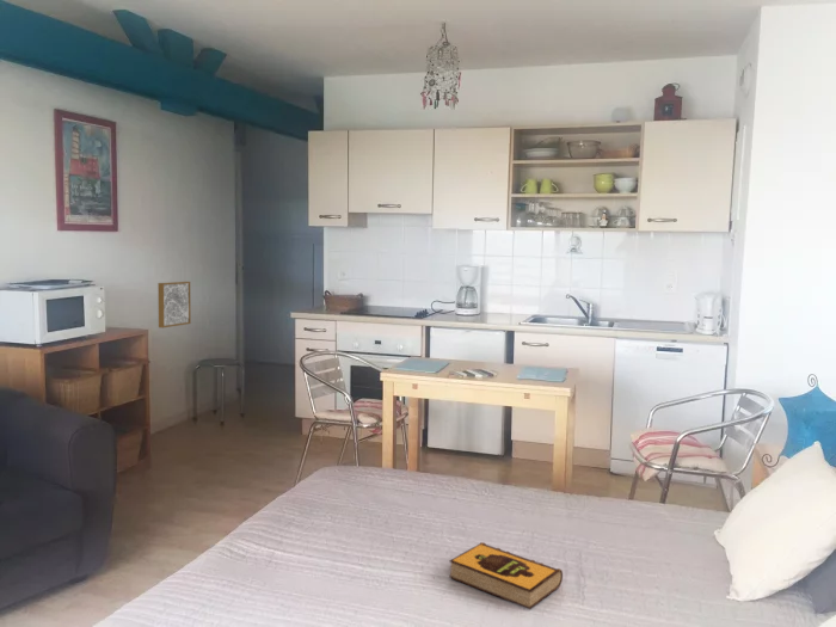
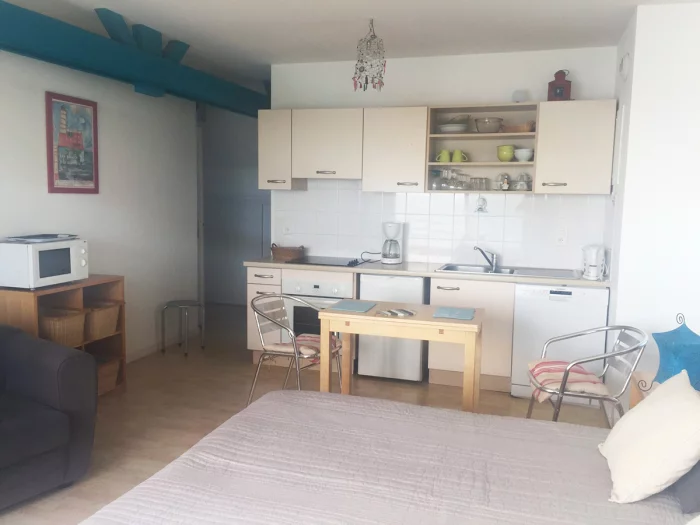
- hardback book [448,541,564,610]
- wall art [156,281,192,328]
